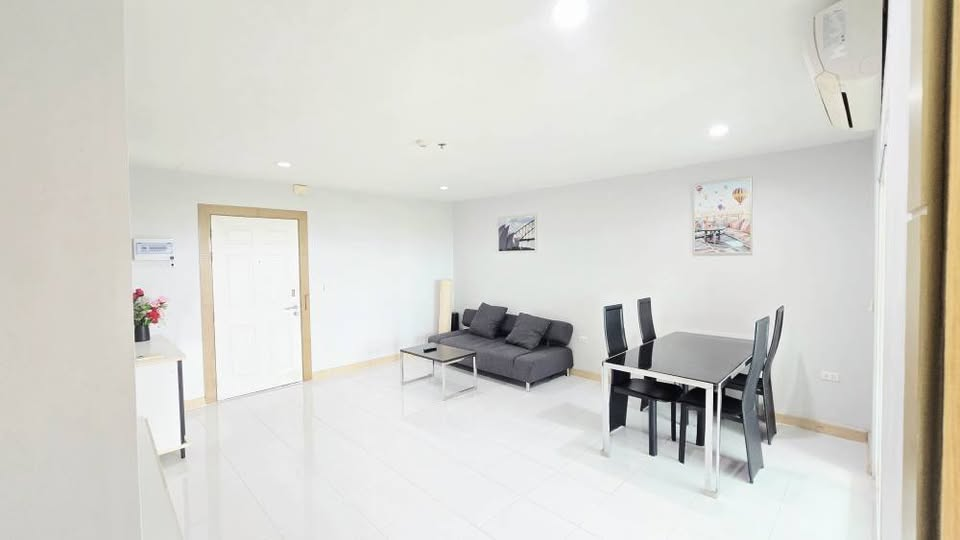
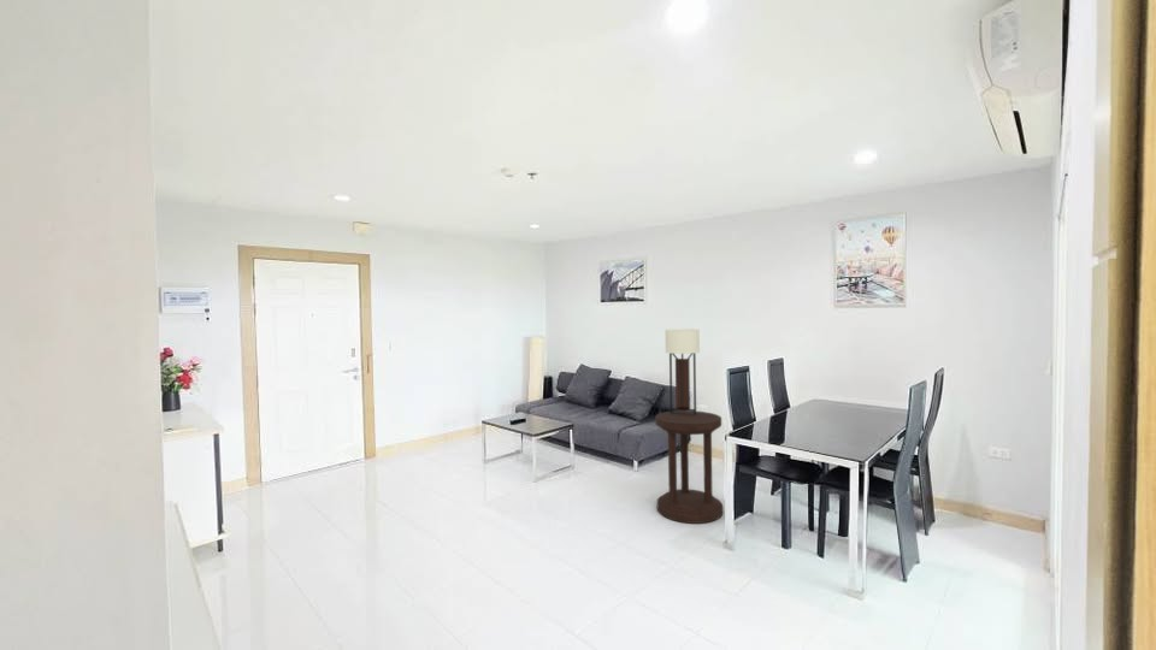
+ side table [654,410,724,525]
+ wall sconce [663,327,701,415]
